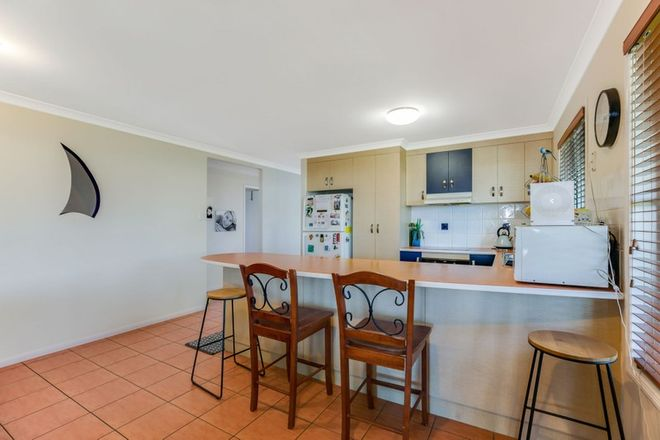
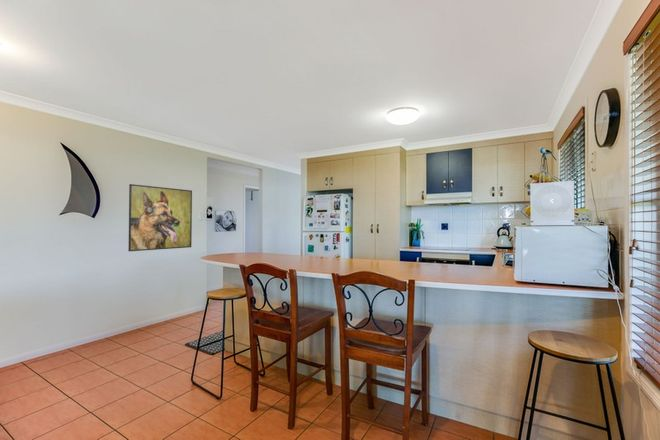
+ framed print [127,183,193,252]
